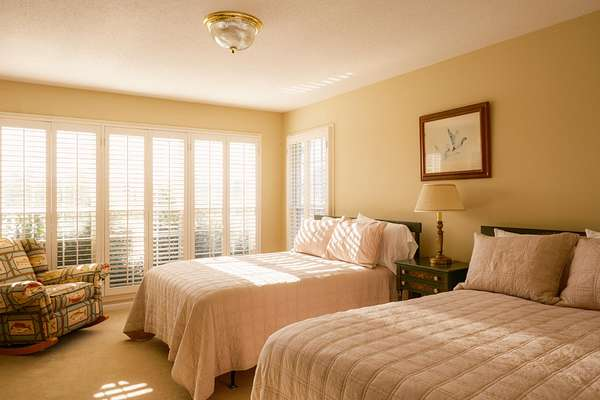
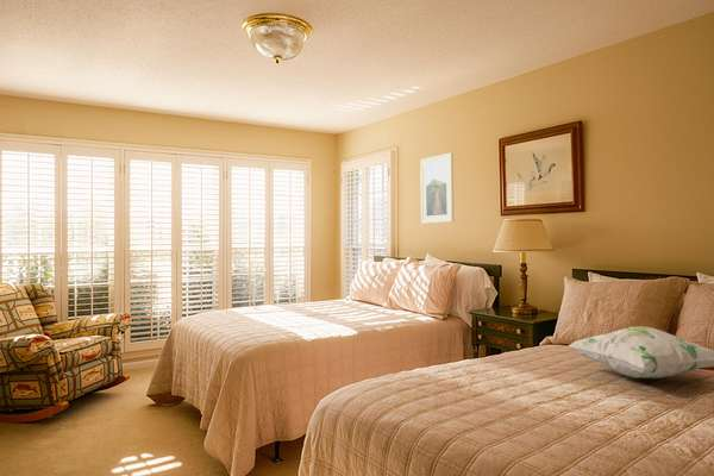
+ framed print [419,152,455,225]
+ decorative pillow [568,325,714,380]
